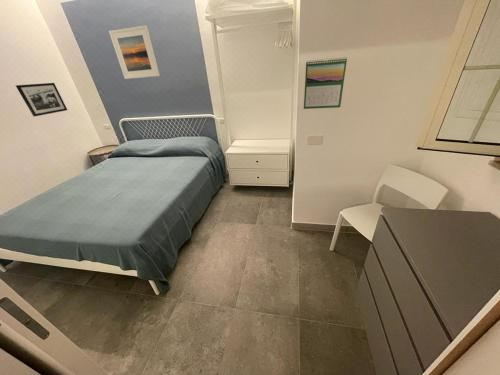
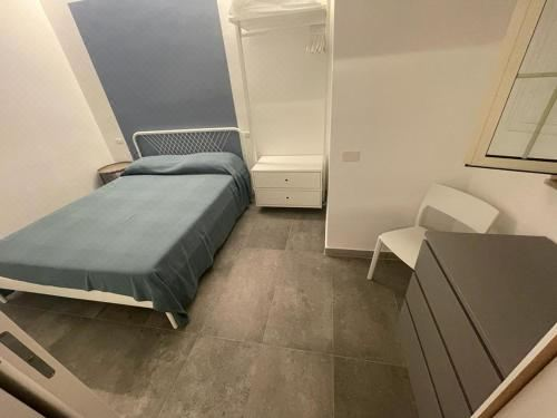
- calendar [303,56,348,110]
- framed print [108,24,161,80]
- picture frame [15,82,68,117]
